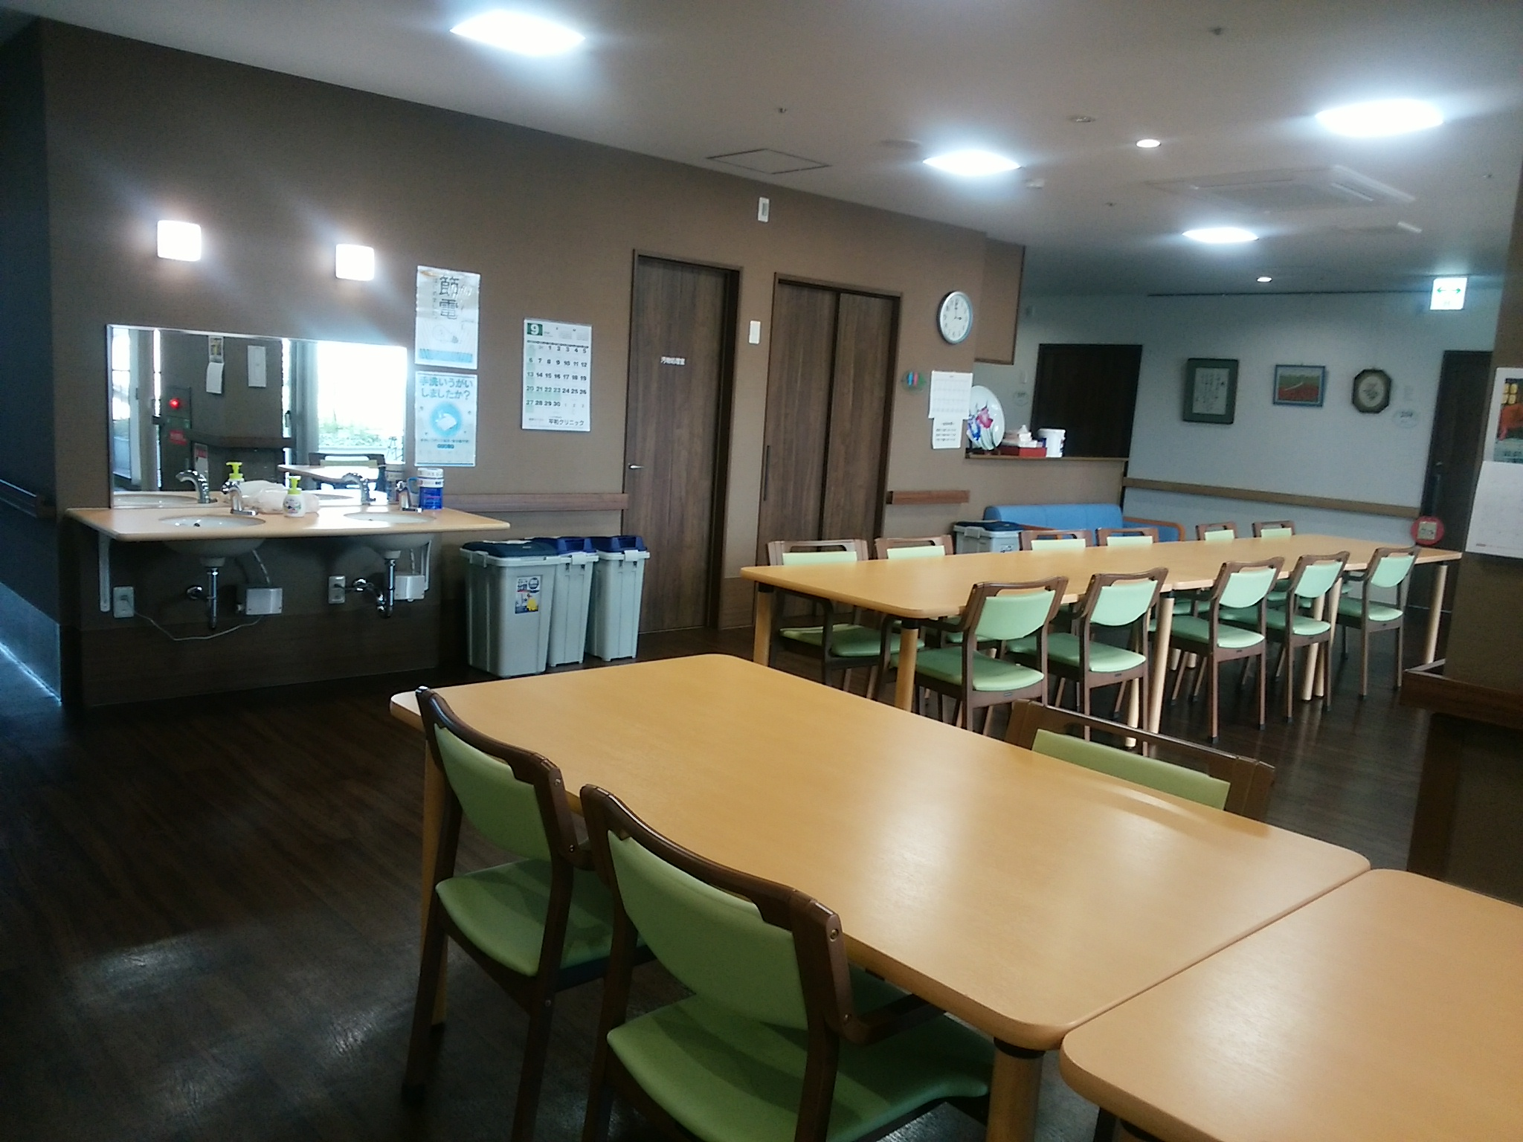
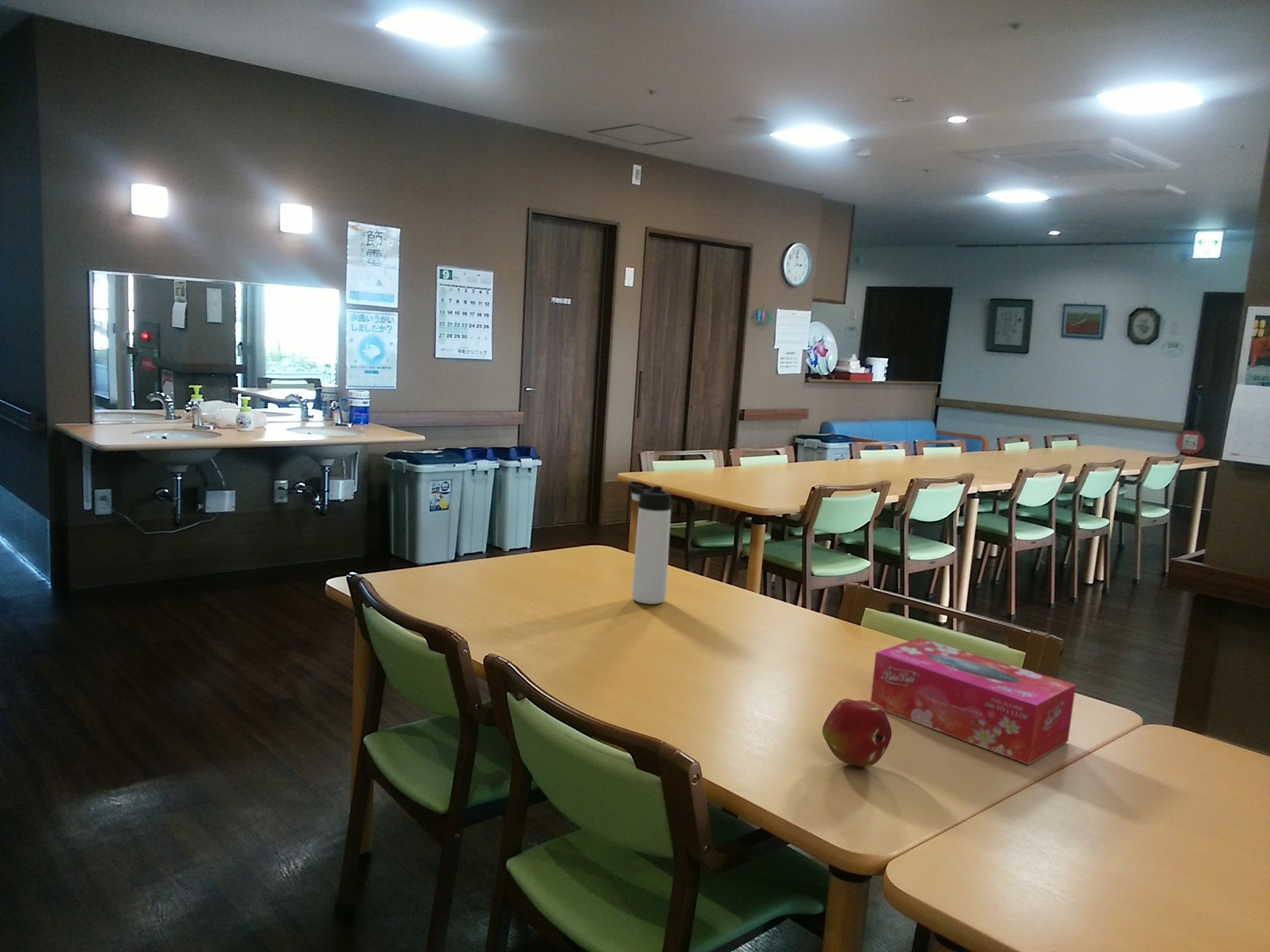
+ thermos bottle [628,480,672,605]
+ tissue box [870,637,1077,765]
+ fruit [822,699,892,768]
